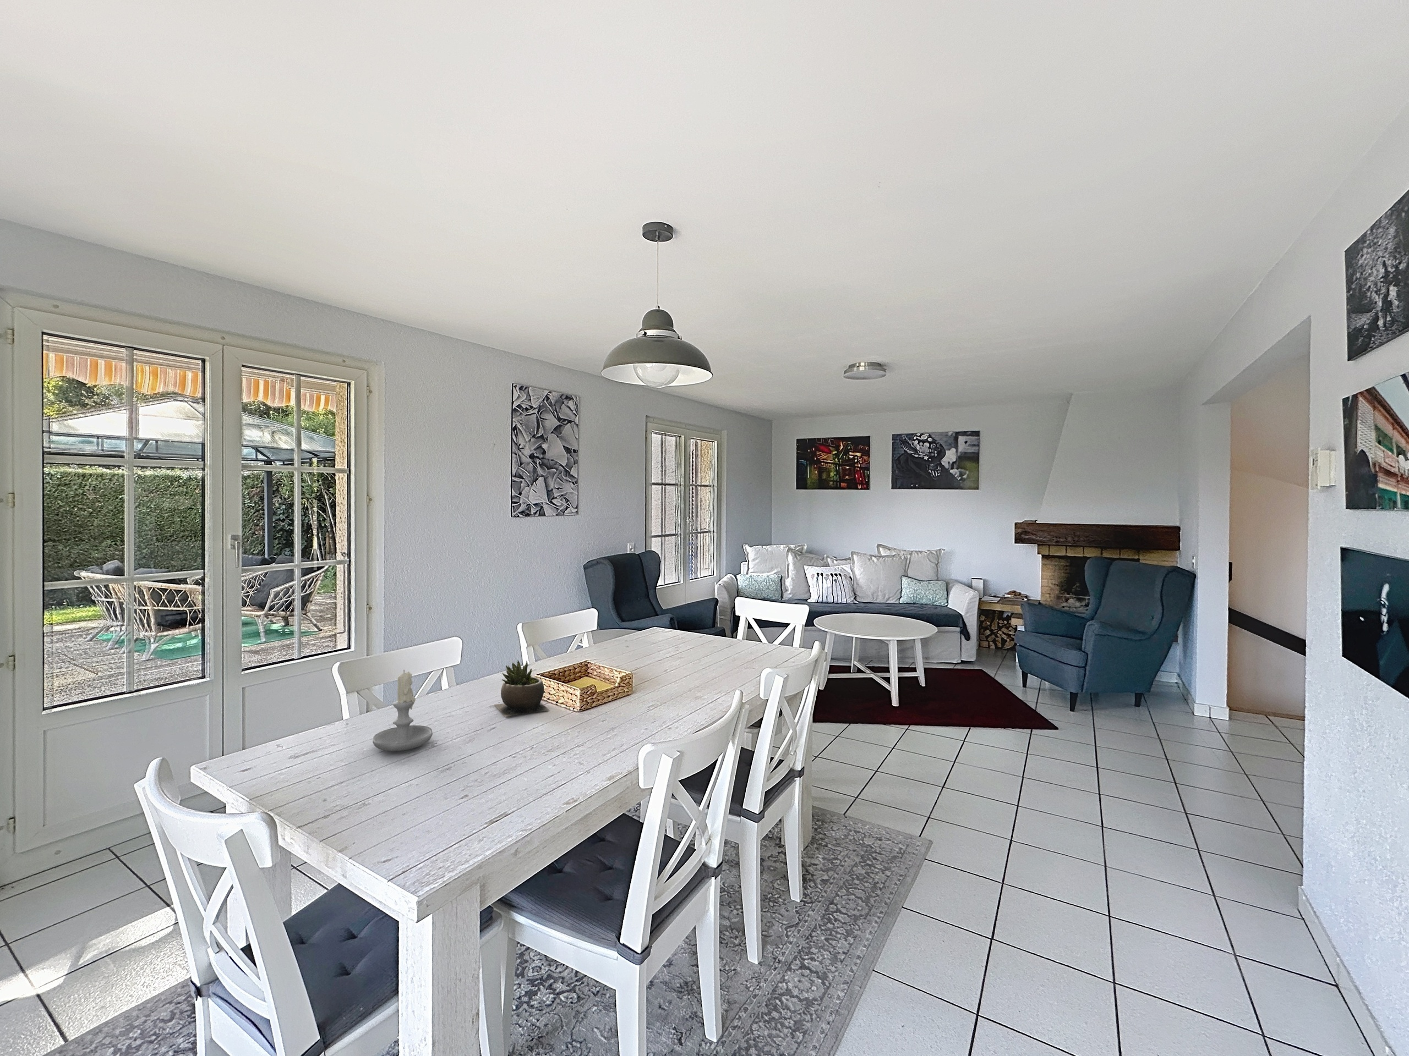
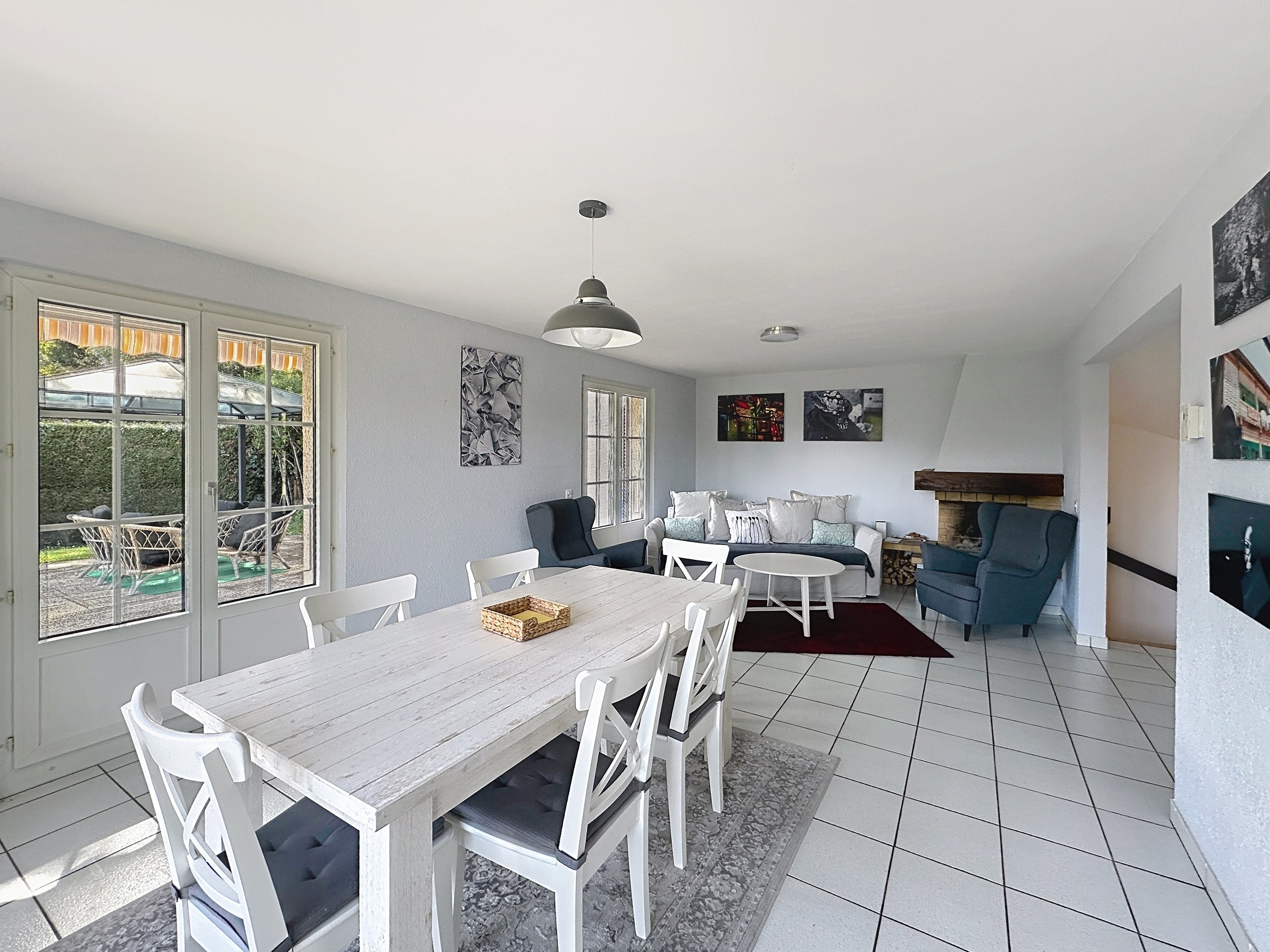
- candle [372,669,433,752]
- succulent plant [494,660,550,718]
